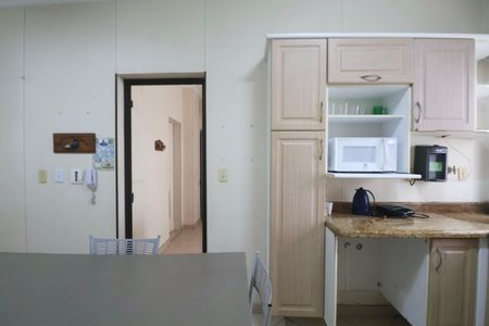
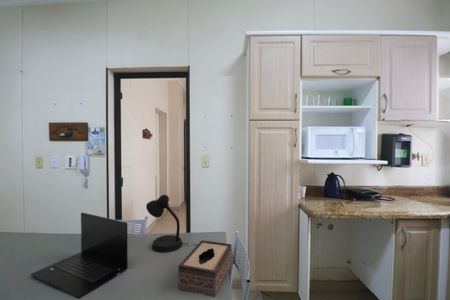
+ laptop [30,212,129,300]
+ tissue box [177,239,233,298]
+ desk lamp [145,194,198,253]
